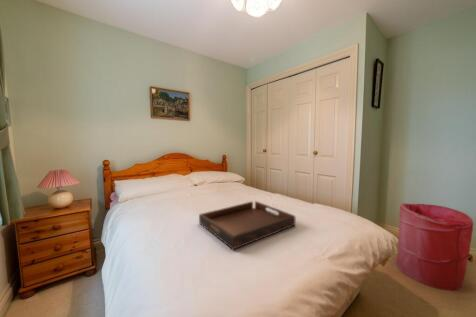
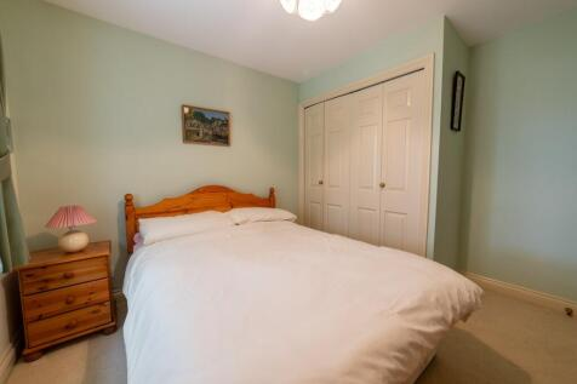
- serving tray [198,200,296,251]
- laundry hamper [395,202,474,291]
